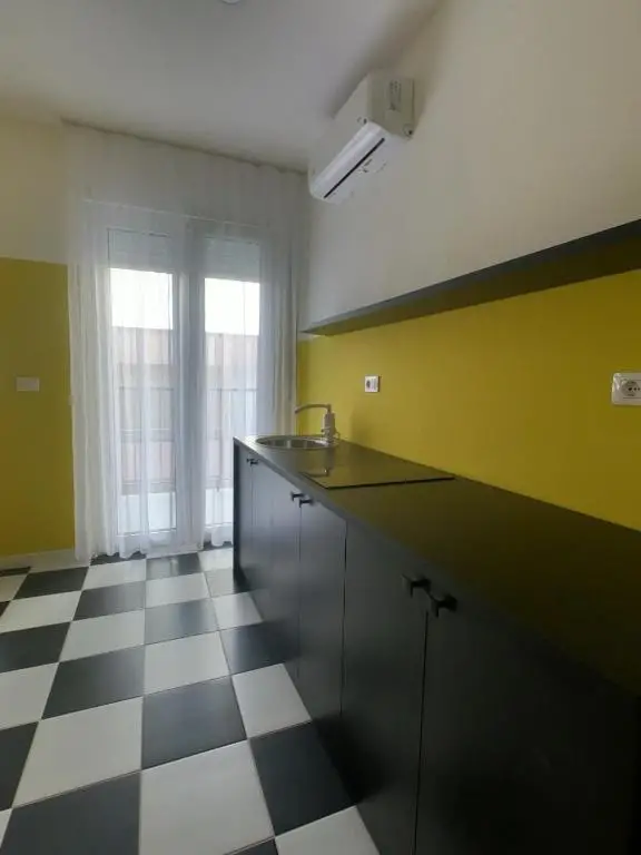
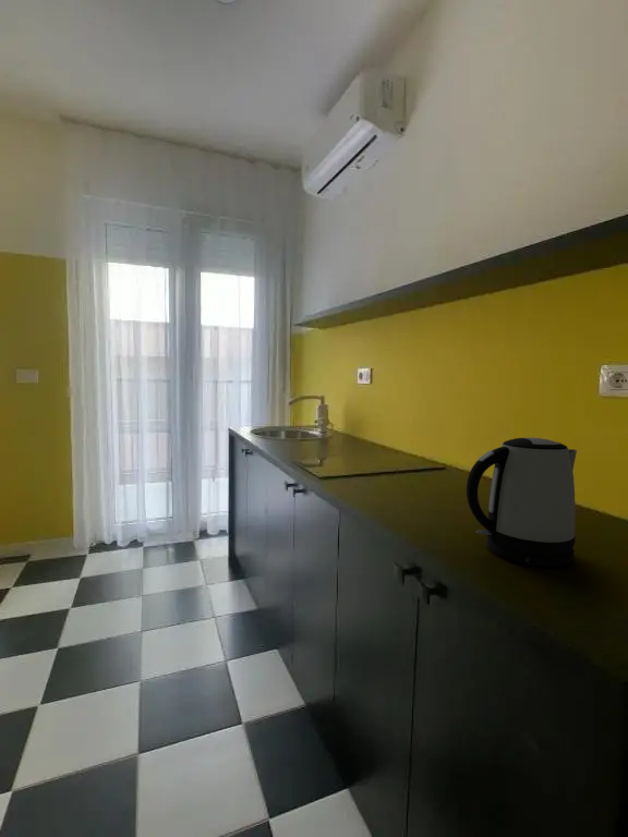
+ kettle [466,437,578,568]
